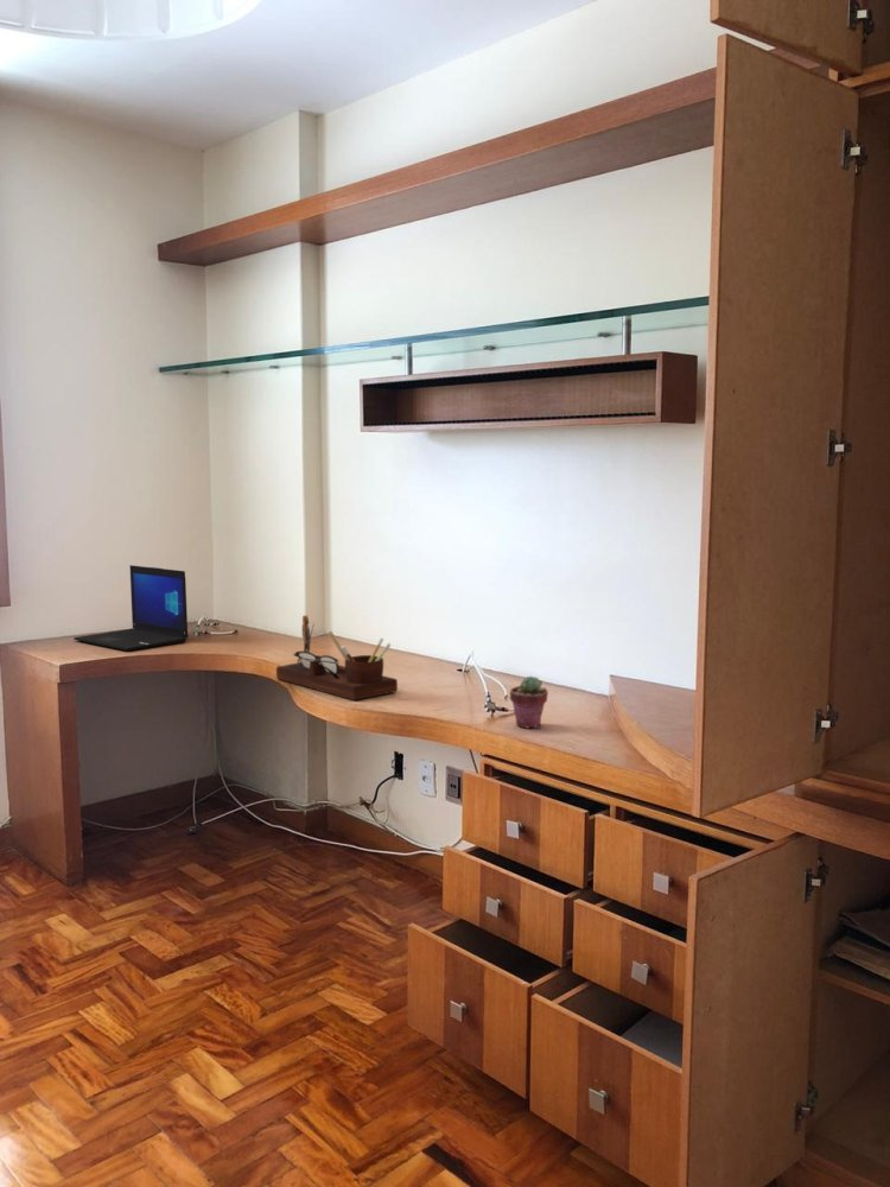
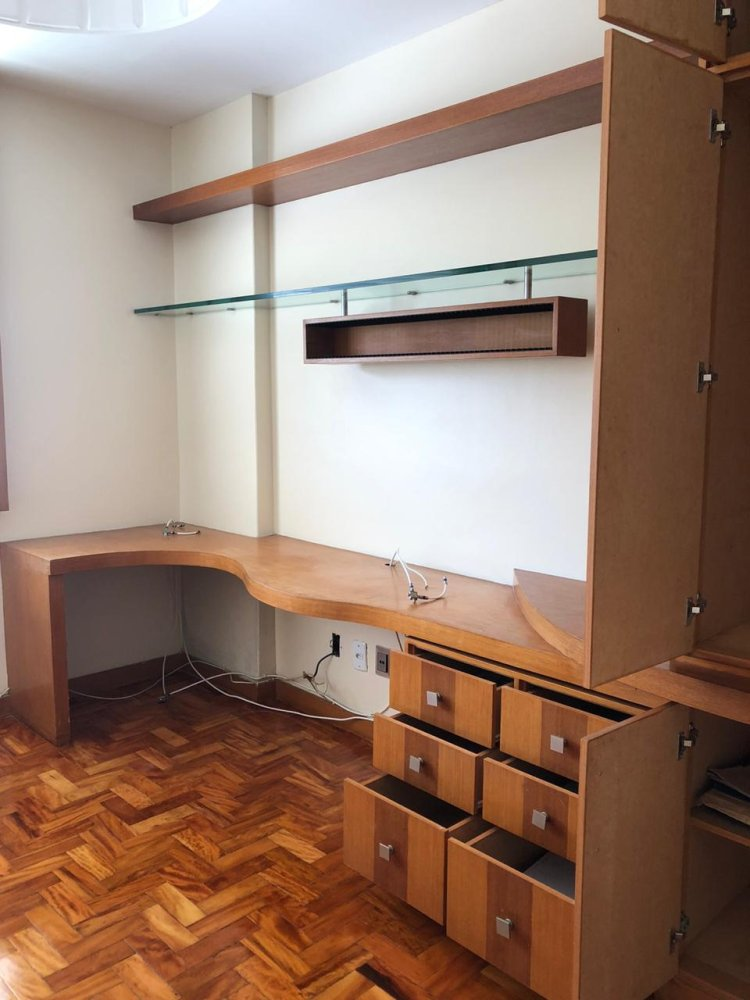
- desk organizer [275,614,399,702]
- potted succulent [509,675,549,729]
- laptop [72,564,190,652]
